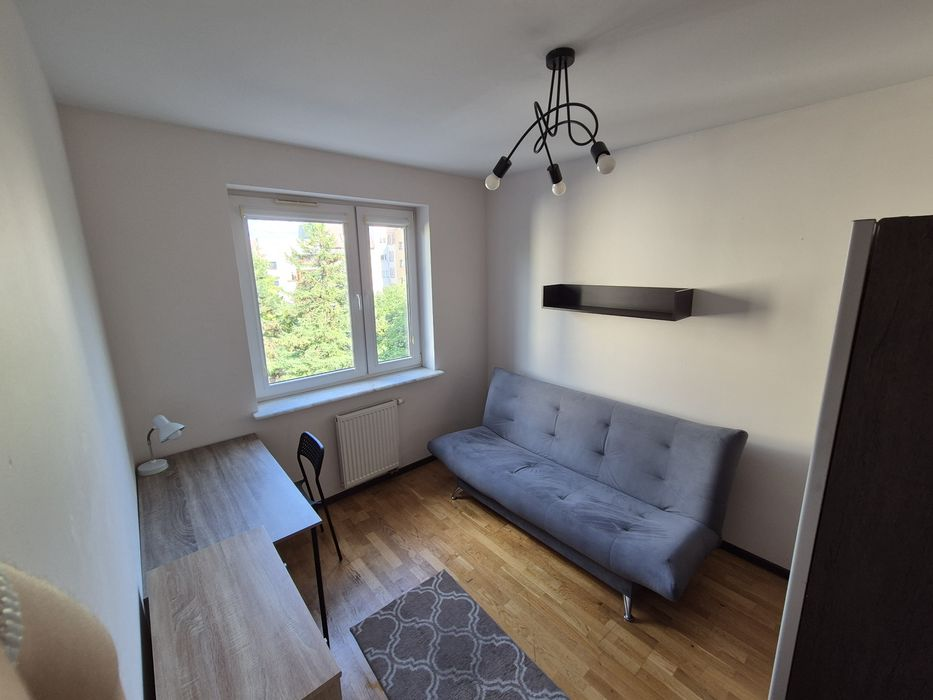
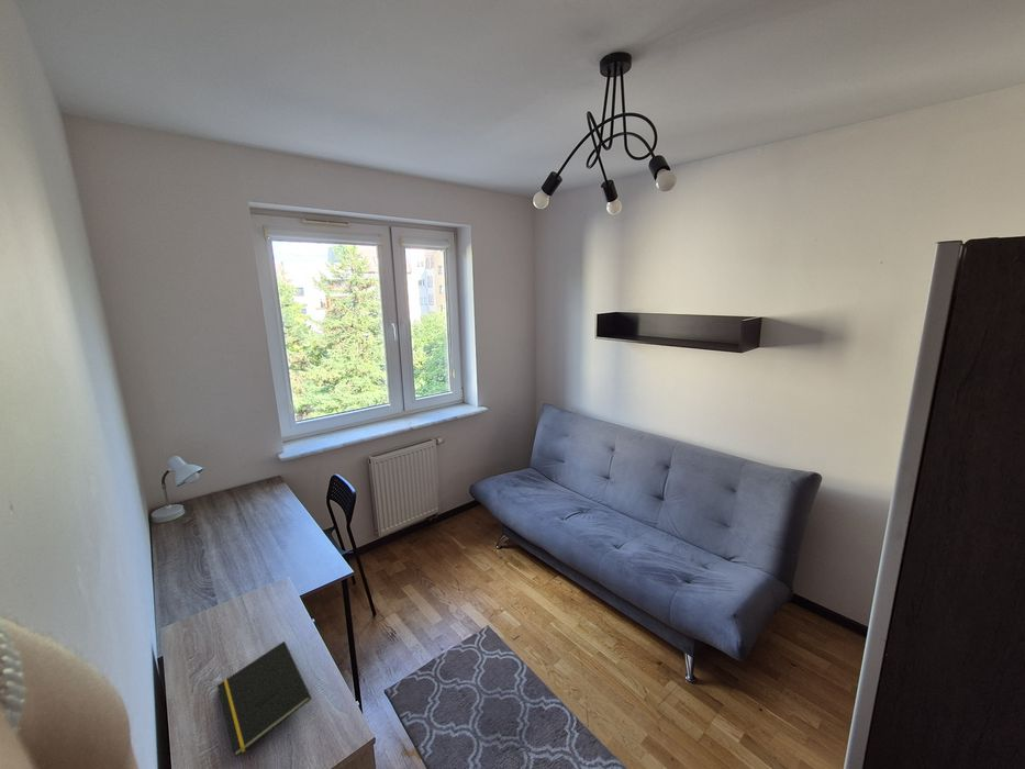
+ notepad [216,640,312,758]
